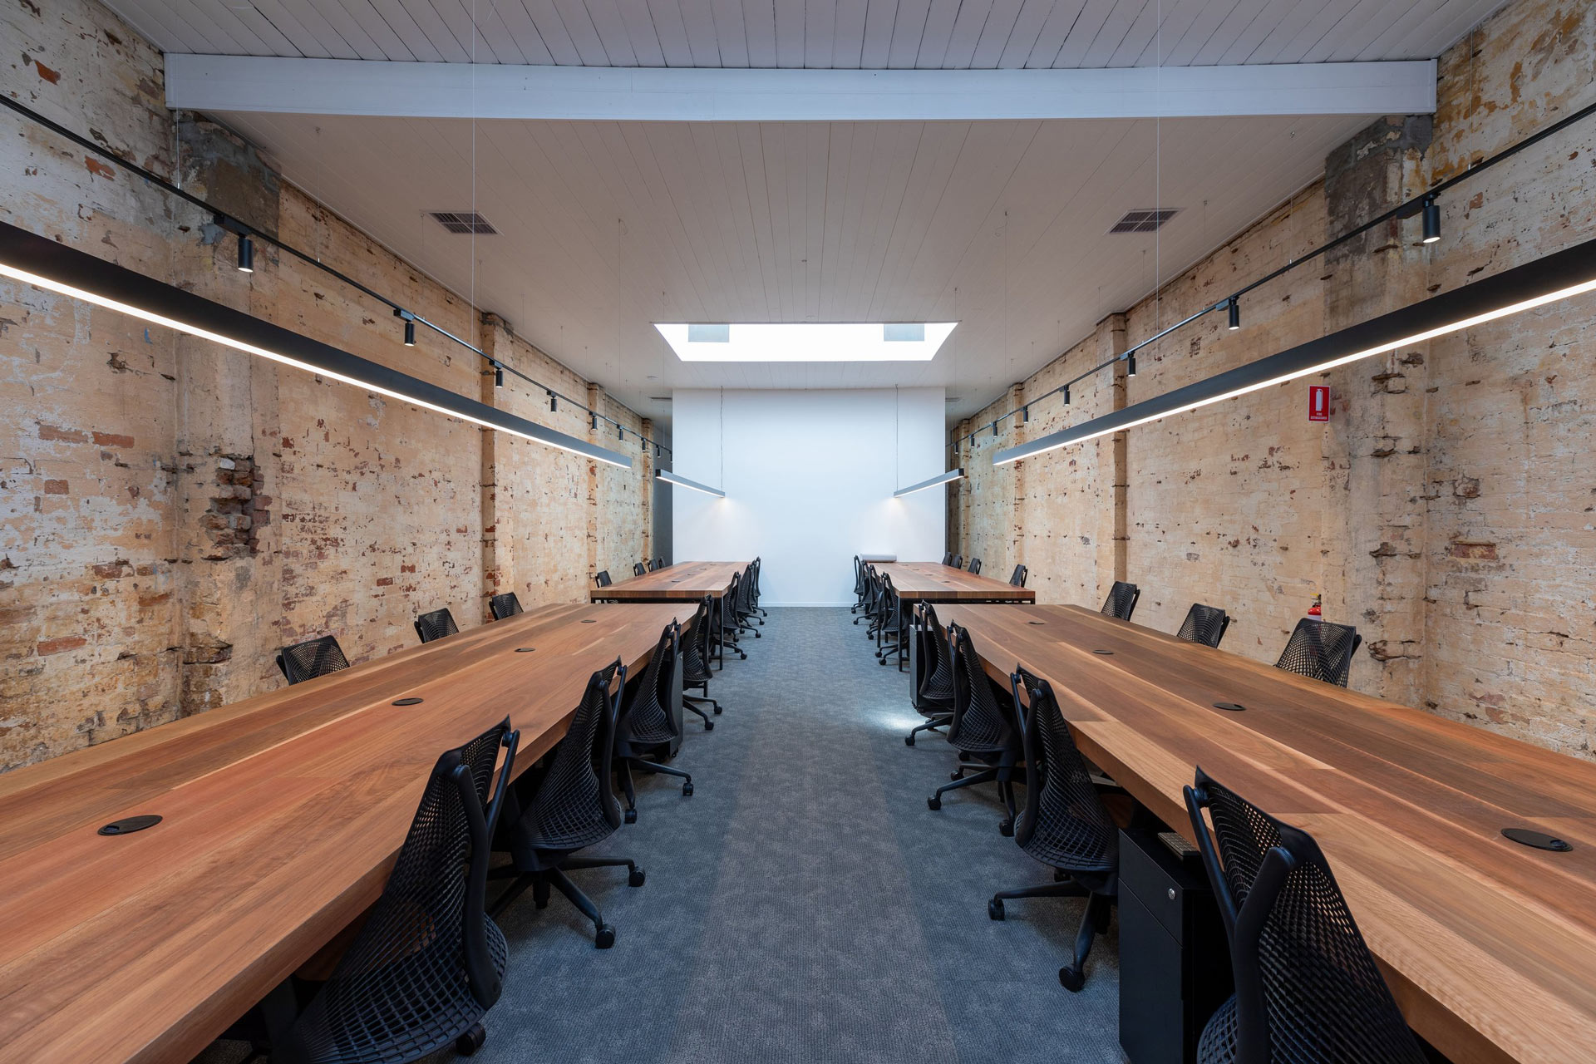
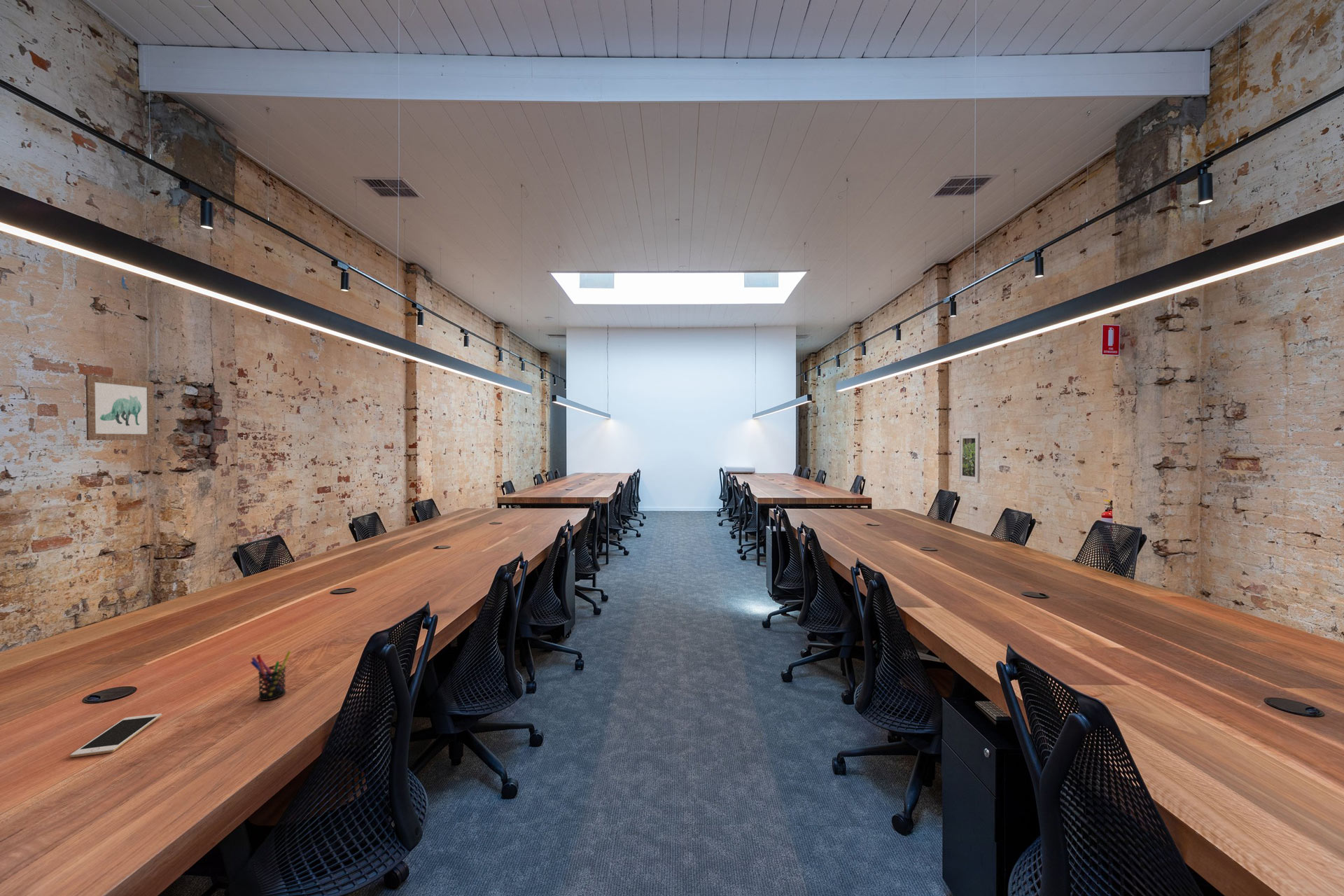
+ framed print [958,432,981,484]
+ cell phone [69,713,162,758]
+ pen holder [250,650,292,701]
+ wall art [85,374,155,441]
